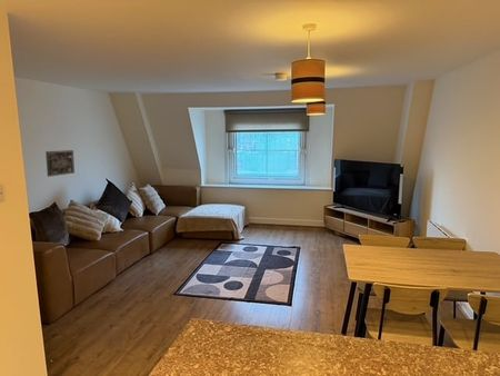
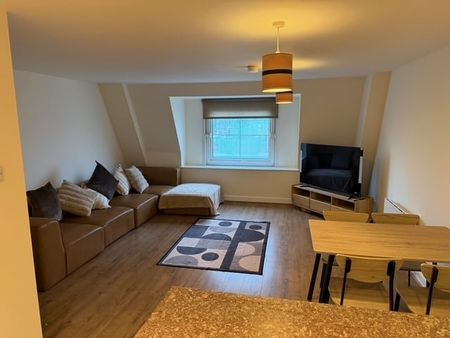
- wall art [44,149,76,178]
